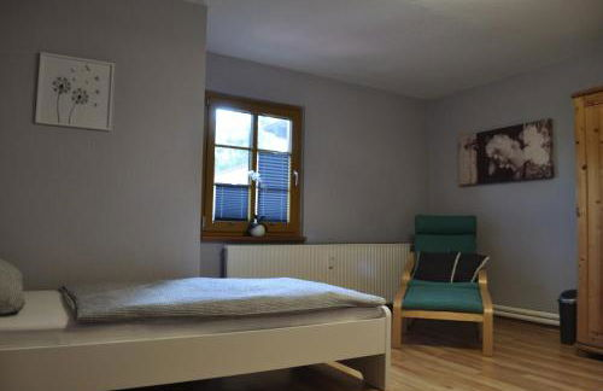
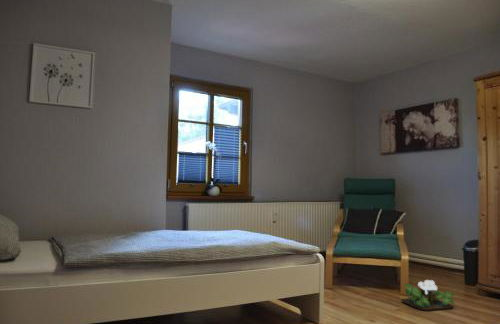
+ potted plant [400,279,455,312]
